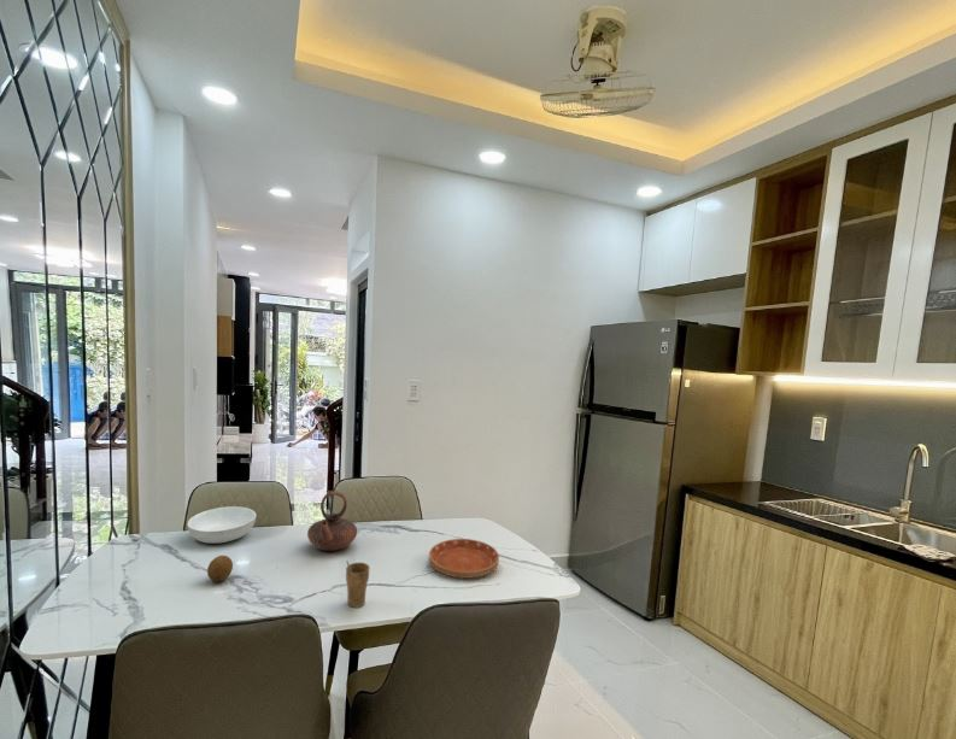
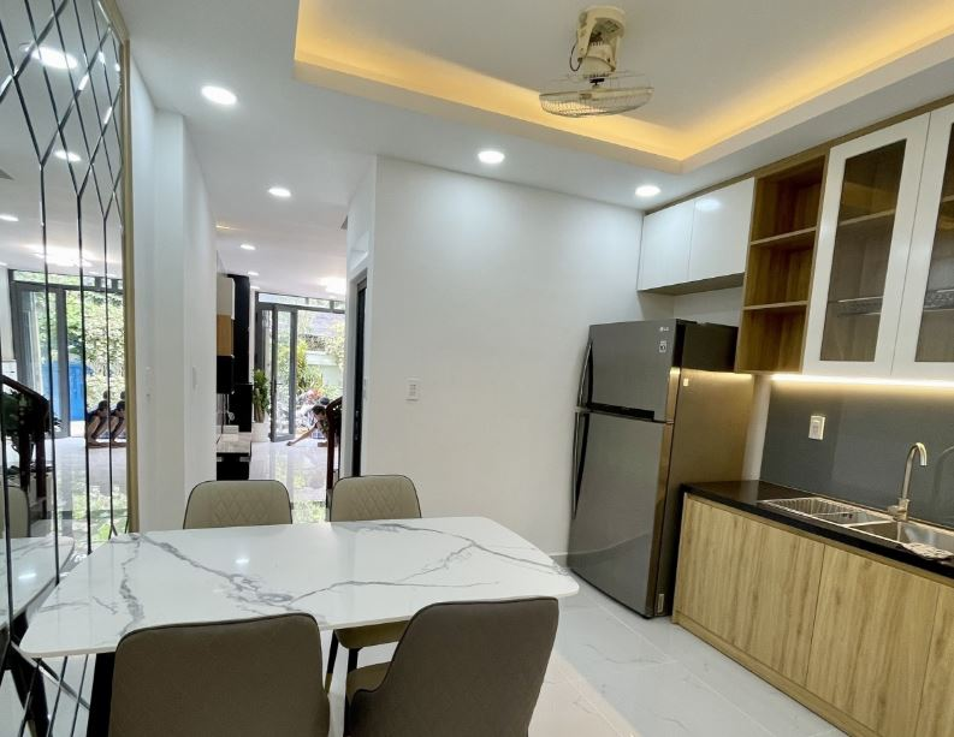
- teapot [306,489,358,552]
- cup [345,559,371,609]
- serving bowl [186,505,257,545]
- fruit [206,555,234,583]
- saucer [428,538,500,580]
